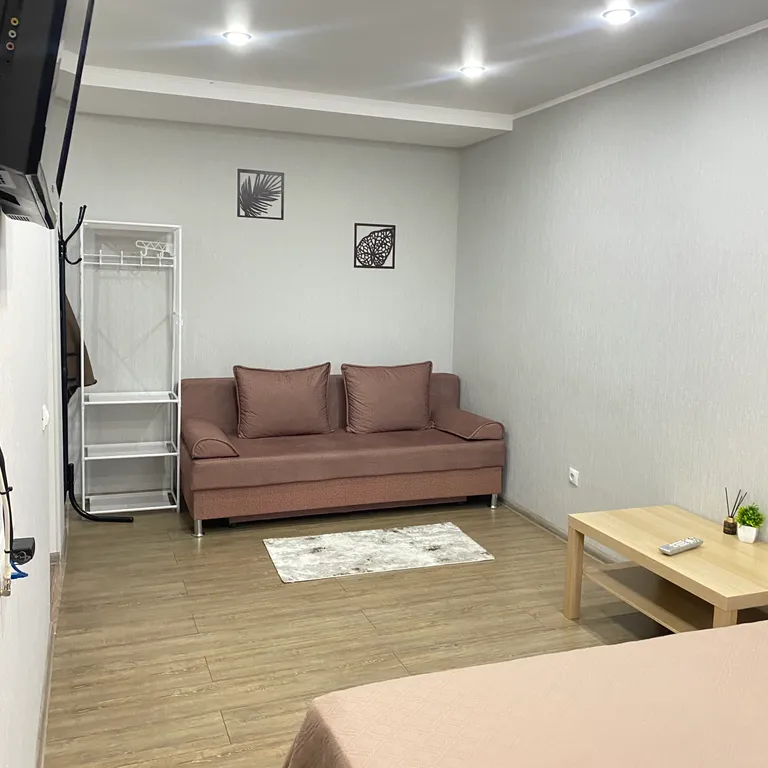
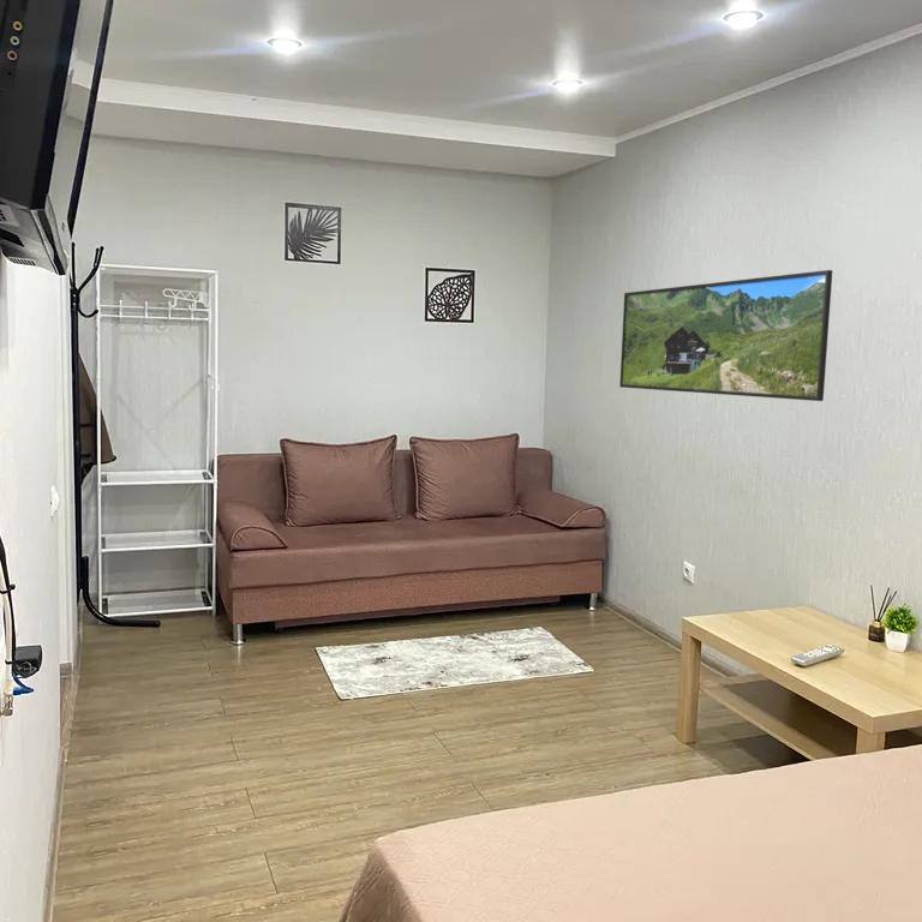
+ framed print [618,269,833,402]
